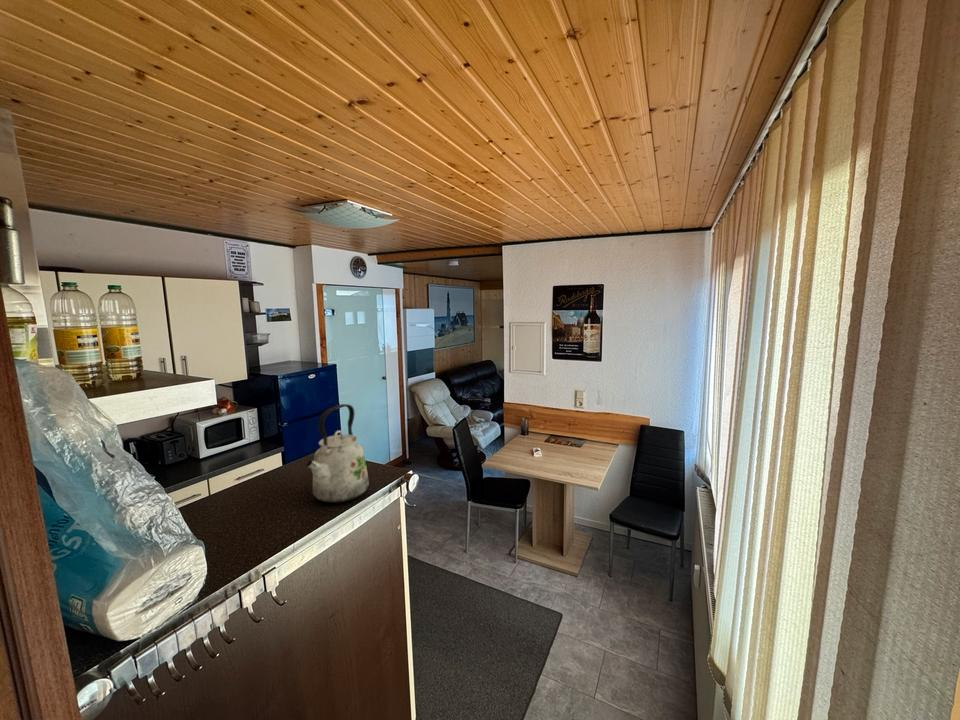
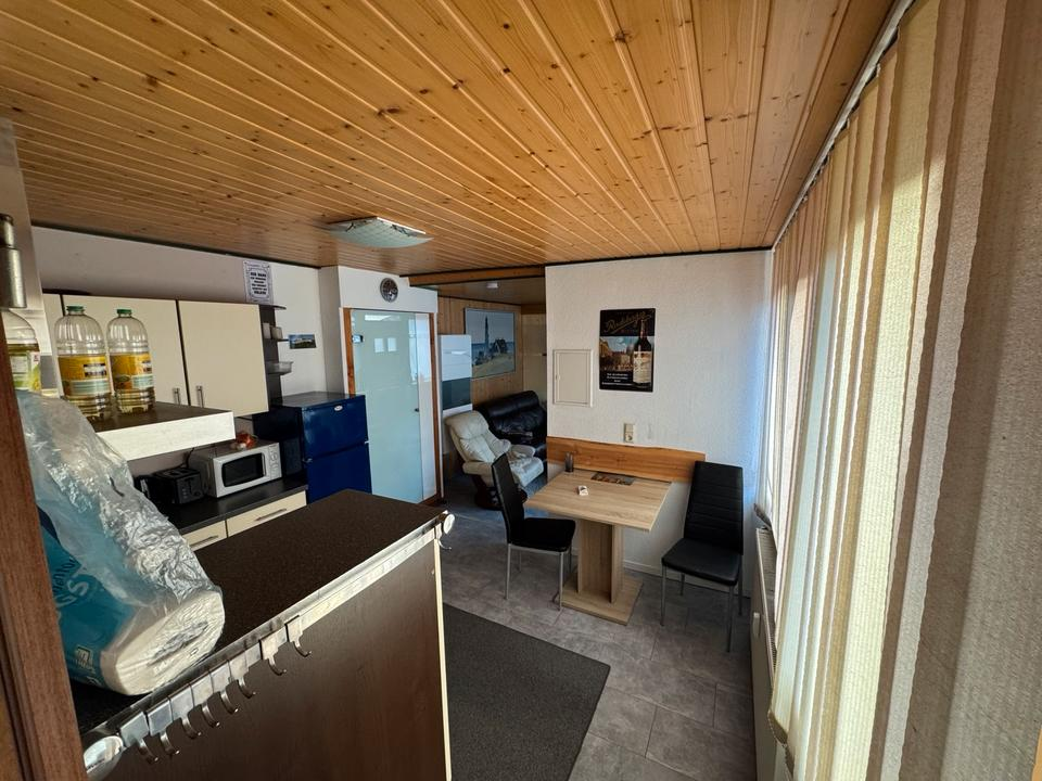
- kettle [305,403,370,504]
